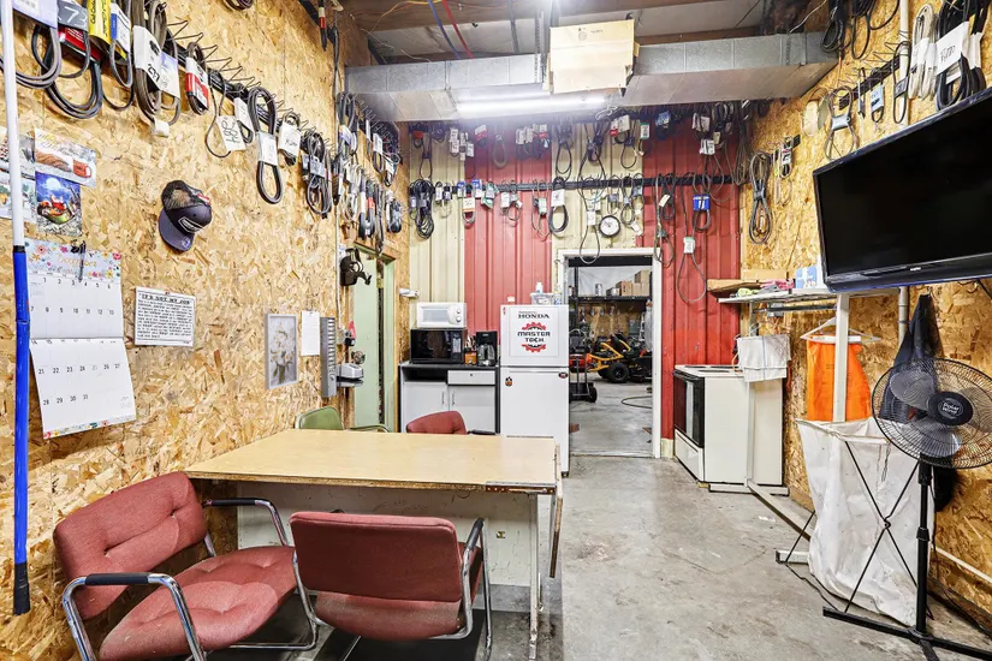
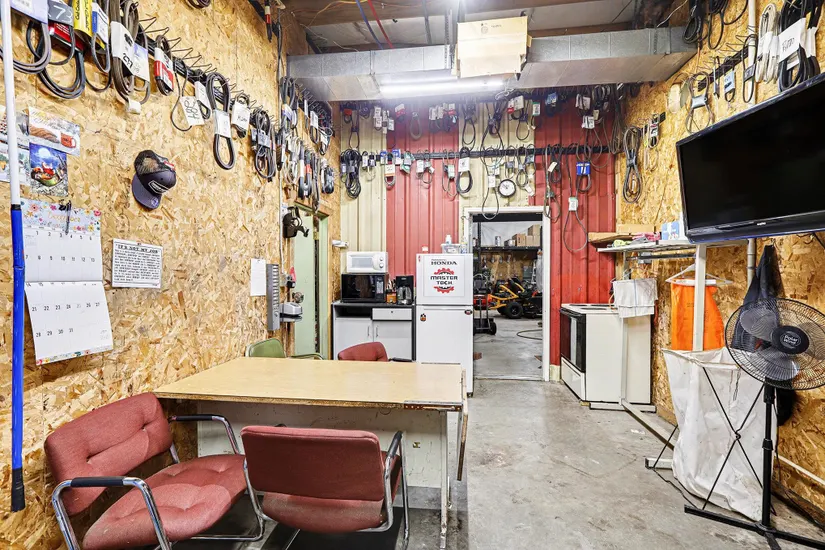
- wall art [263,312,299,391]
